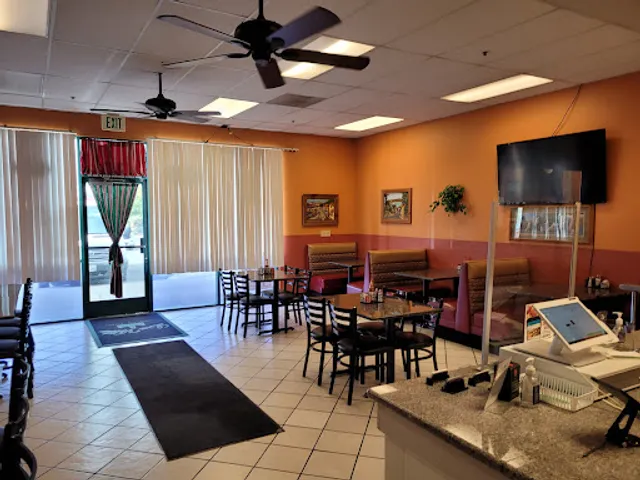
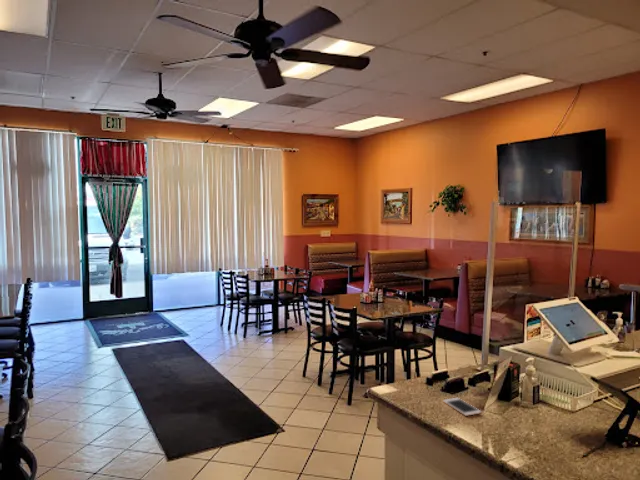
+ cell phone [442,397,482,417]
